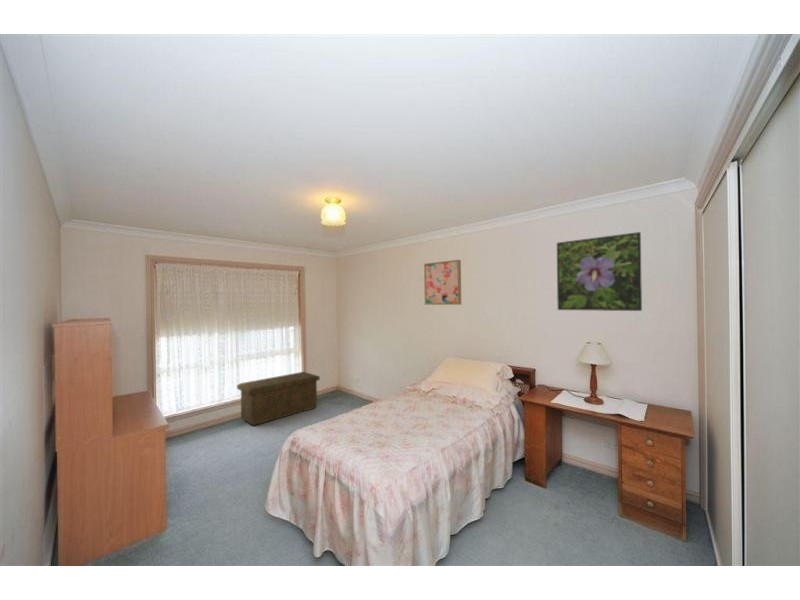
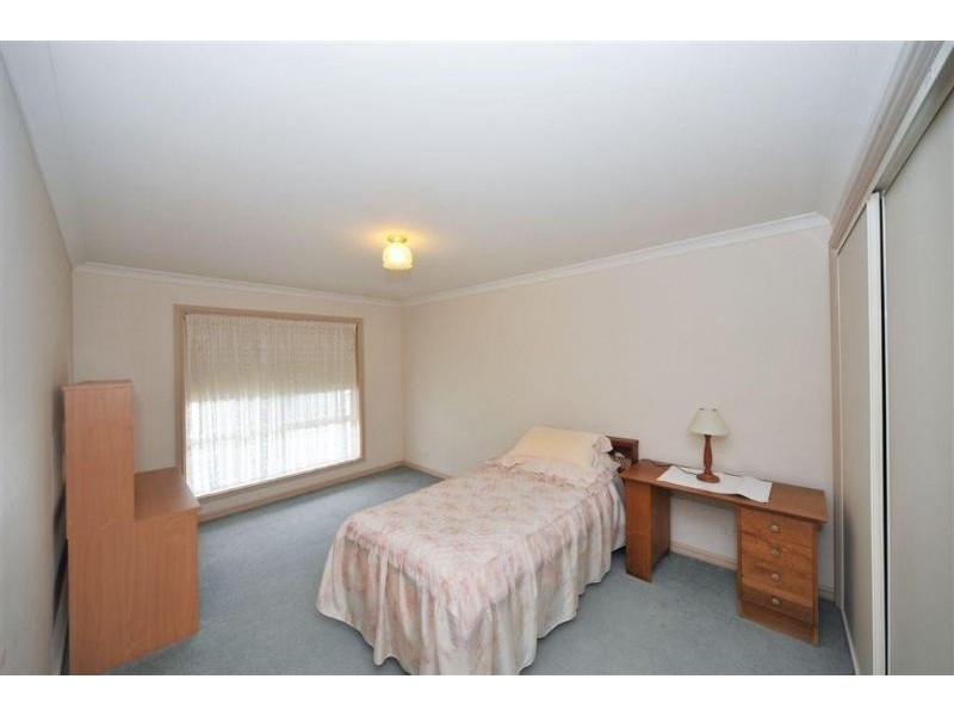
- storage bench [236,371,321,426]
- wall art [423,259,462,306]
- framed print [556,231,643,312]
